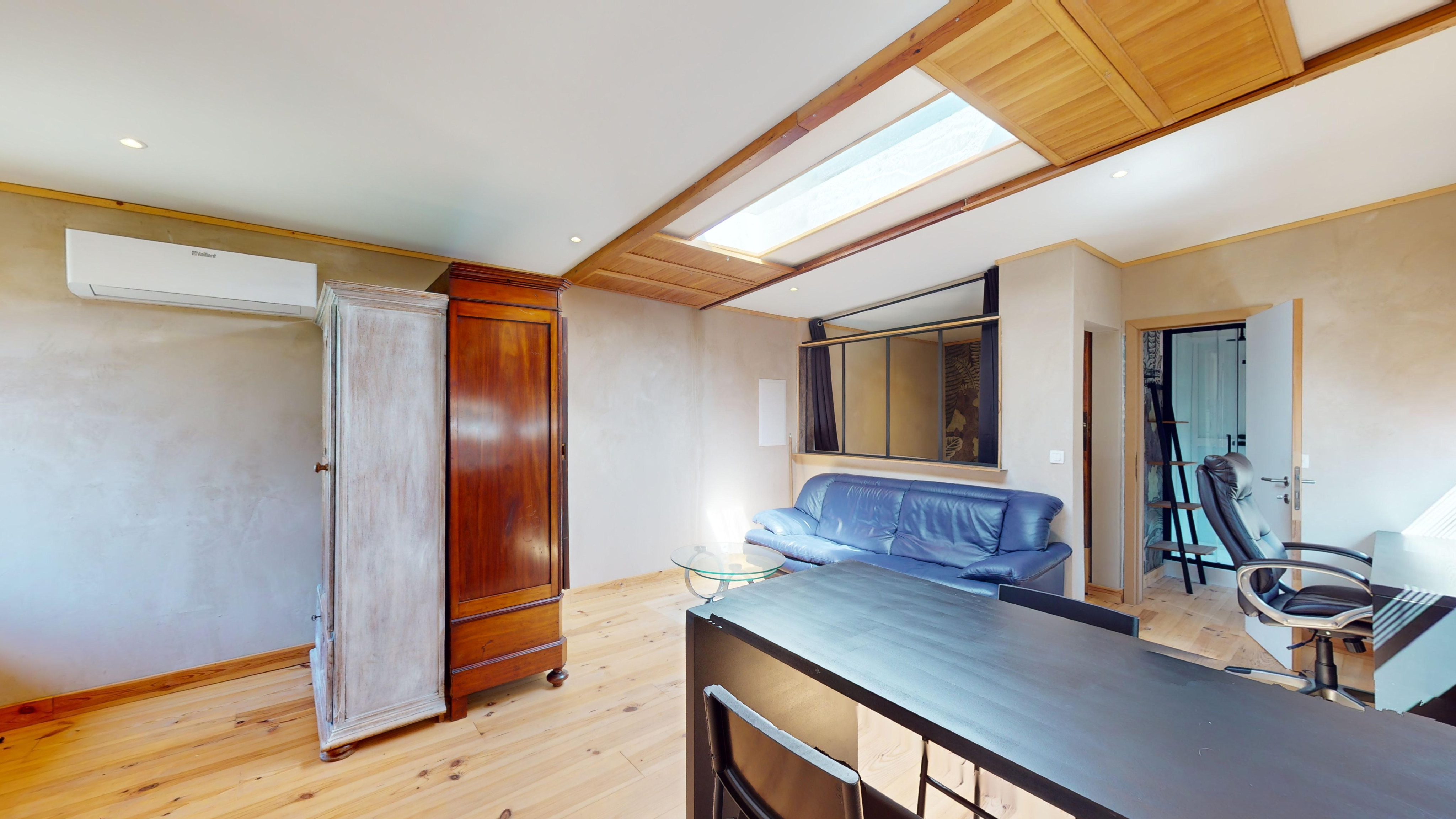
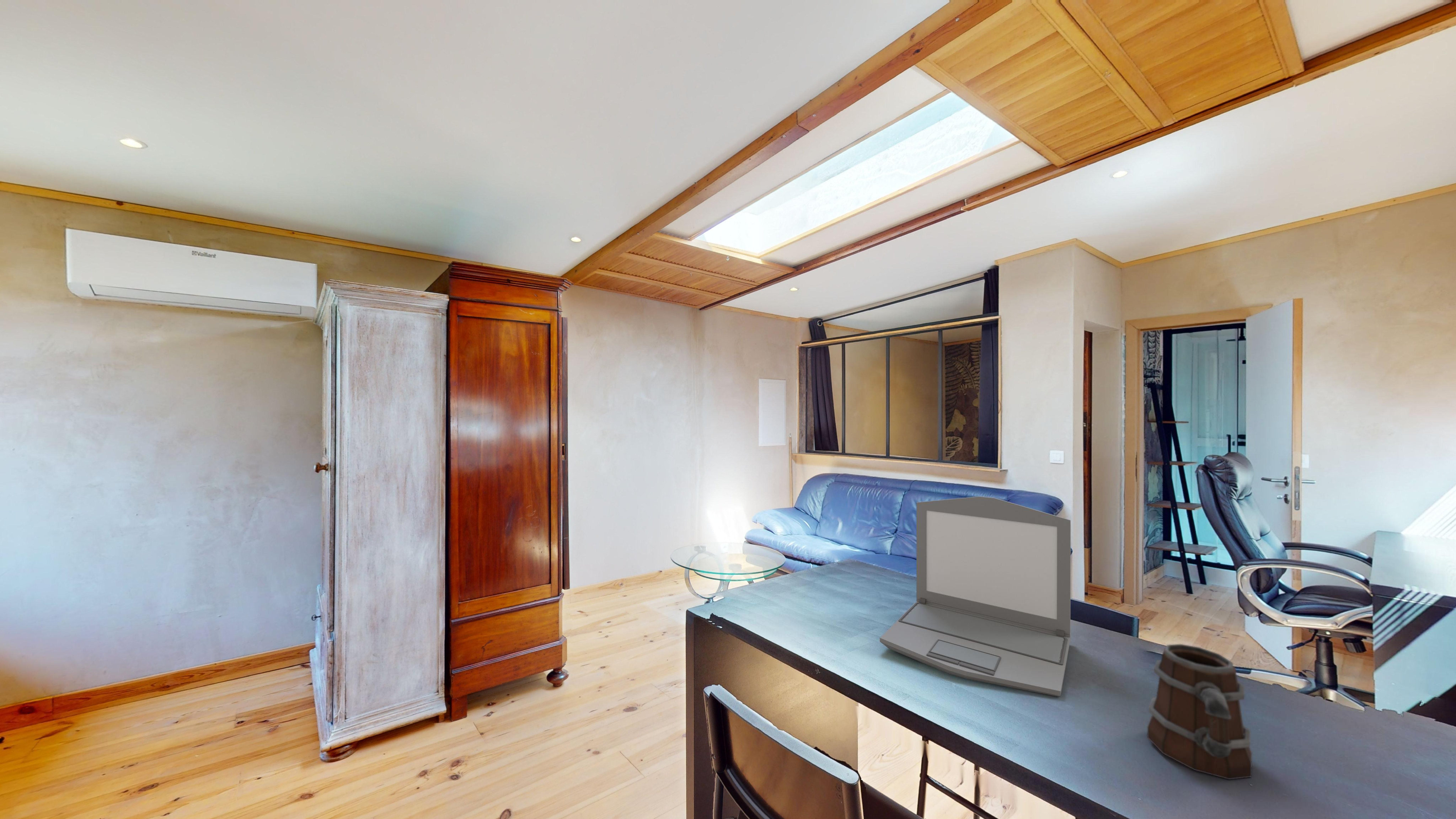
+ laptop [879,496,1071,697]
+ mug [1147,644,1252,780]
